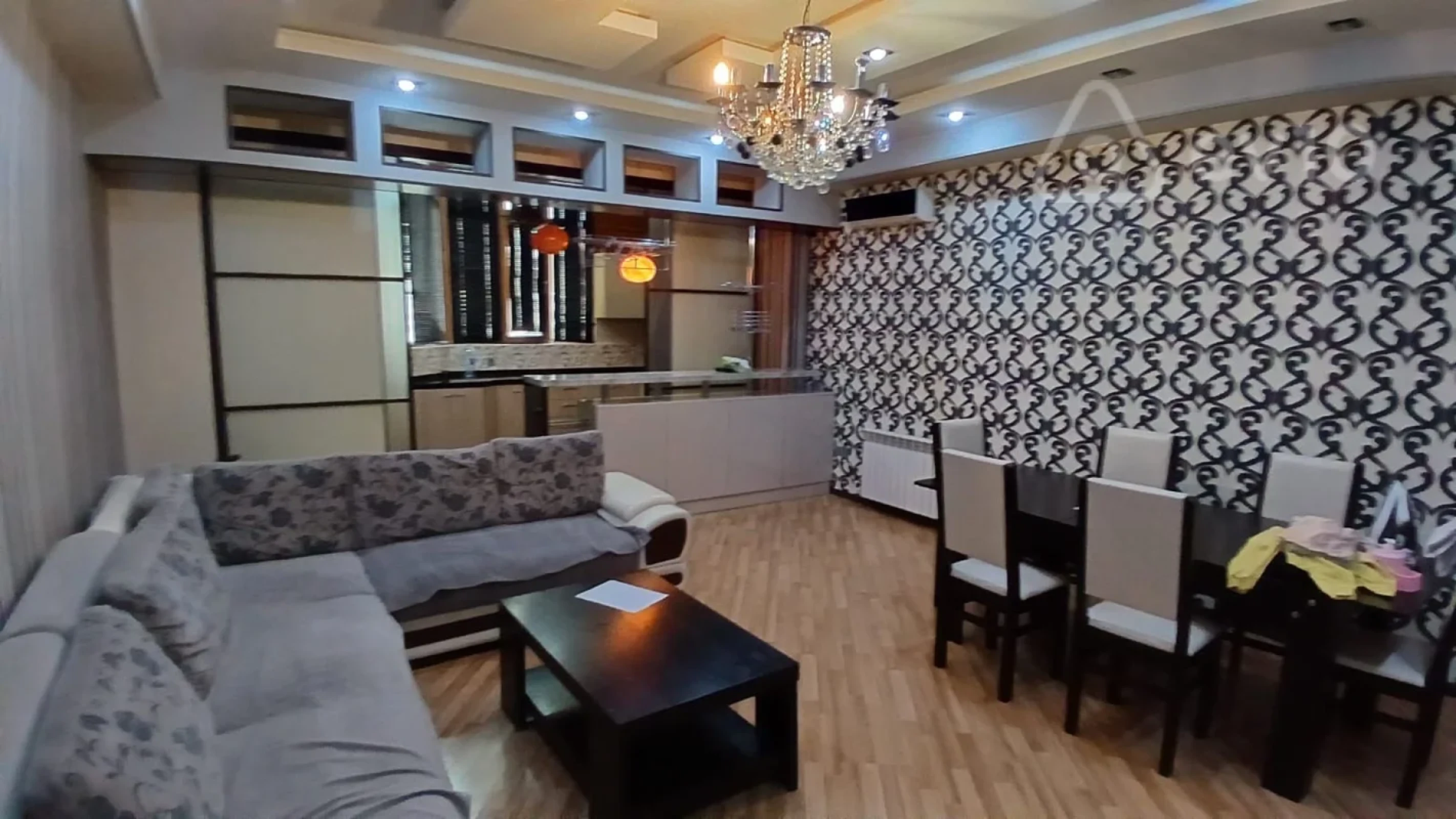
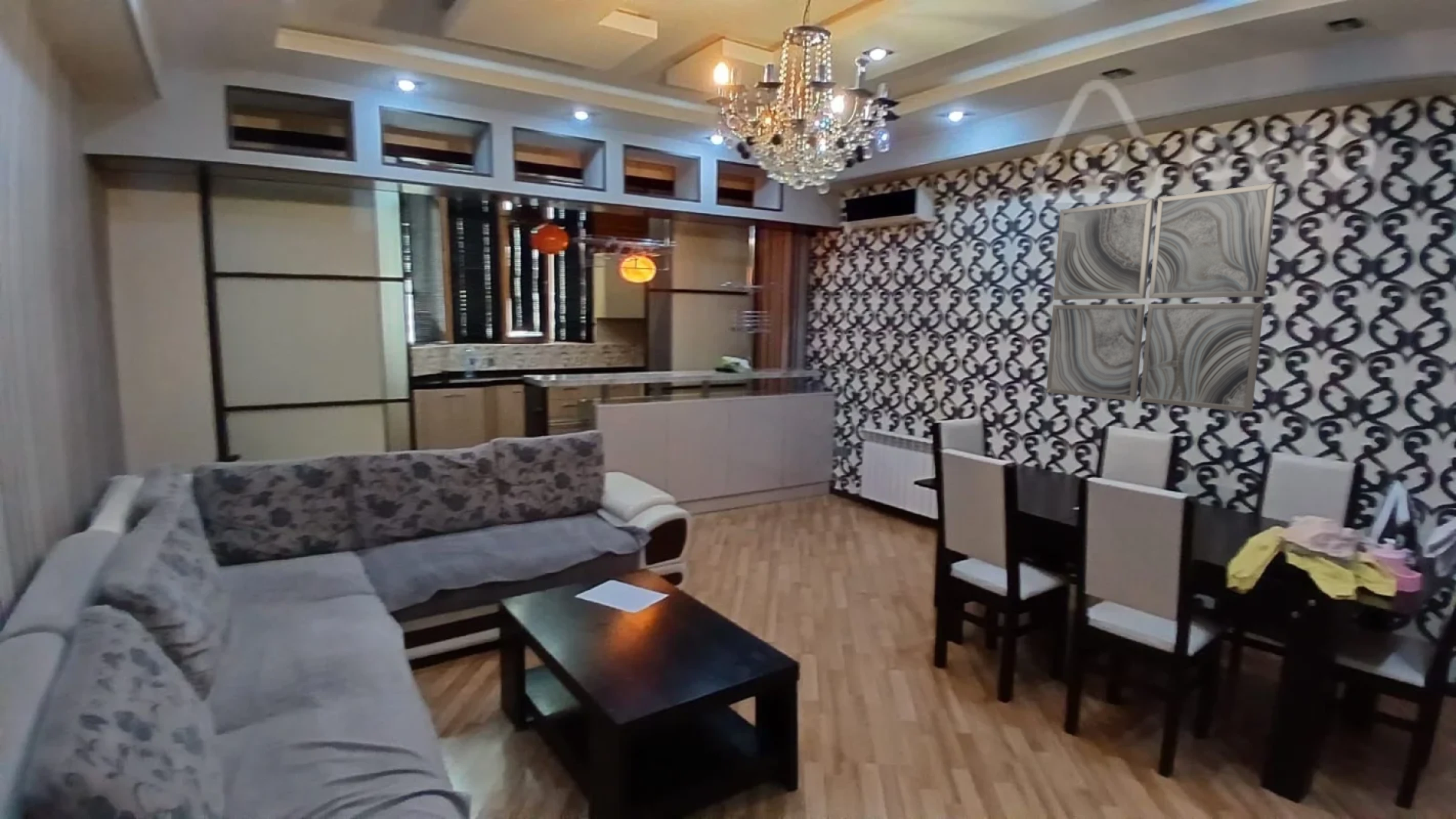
+ wall art [1046,182,1277,413]
